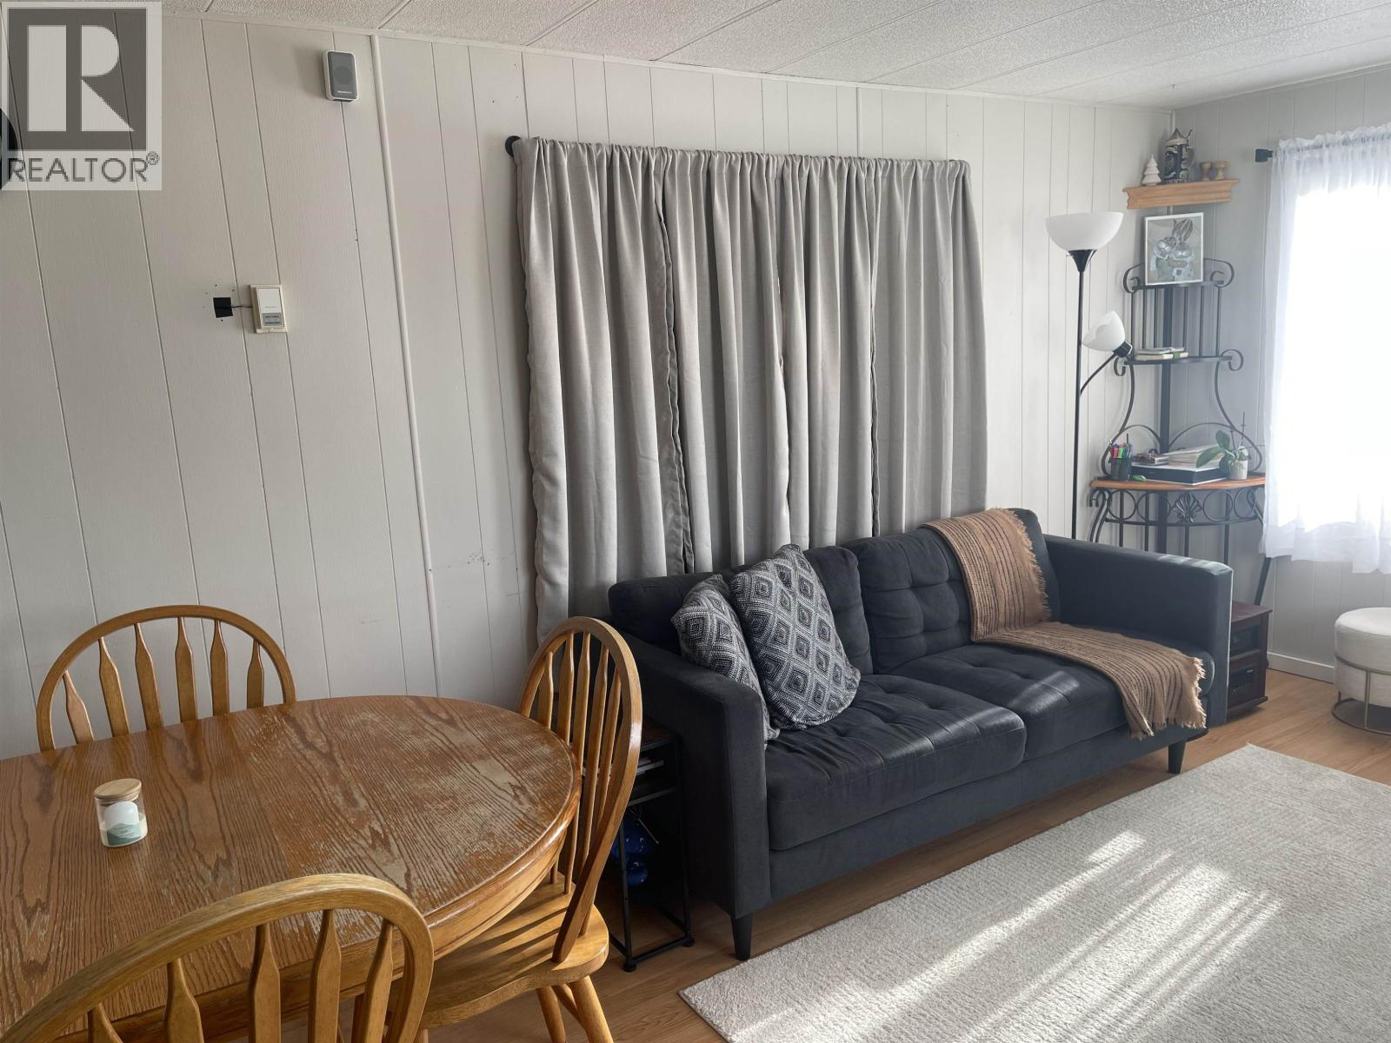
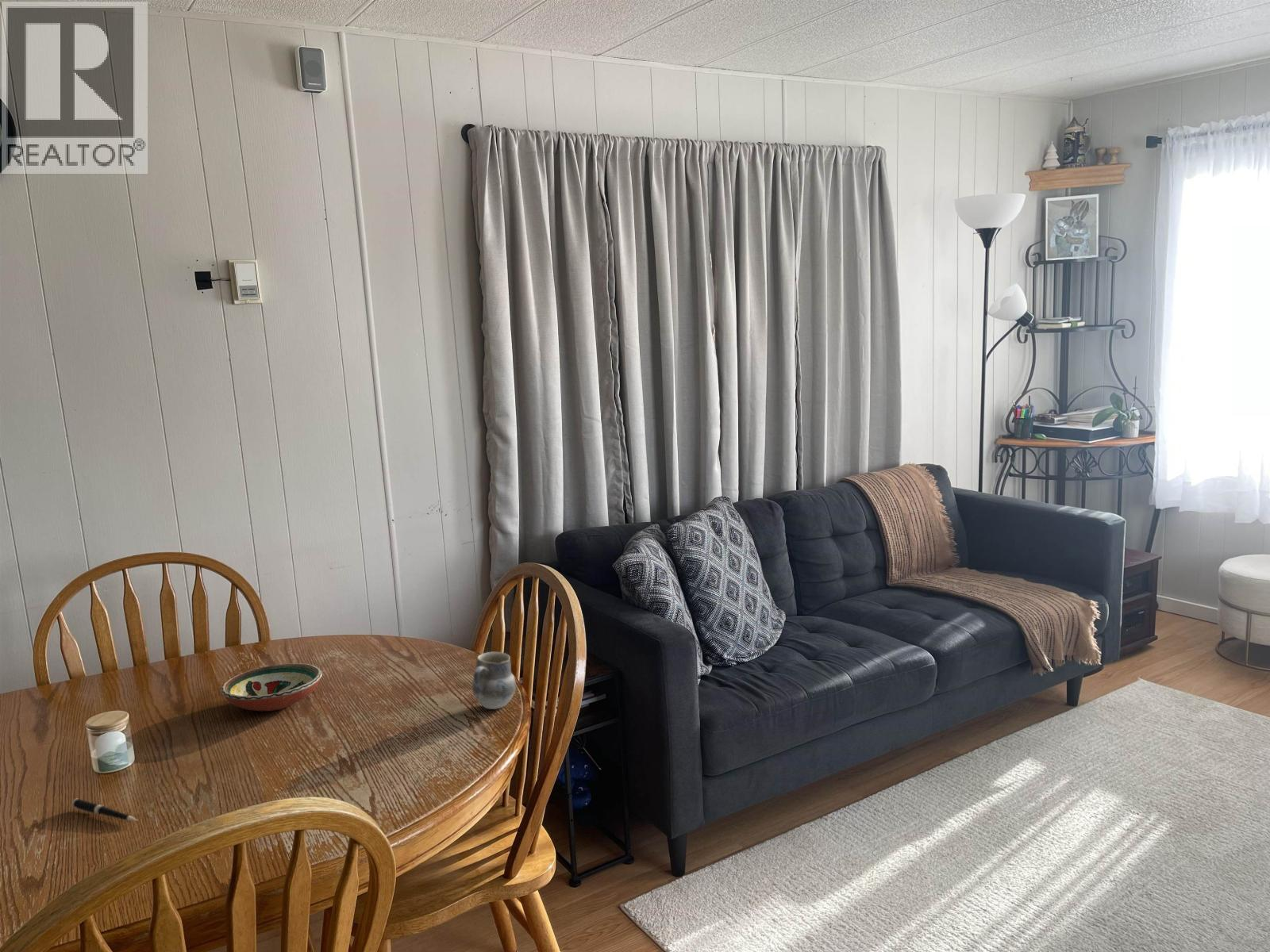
+ pen [71,798,138,822]
+ decorative bowl [221,662,323,712]
+ cup [471,651,517,710]
